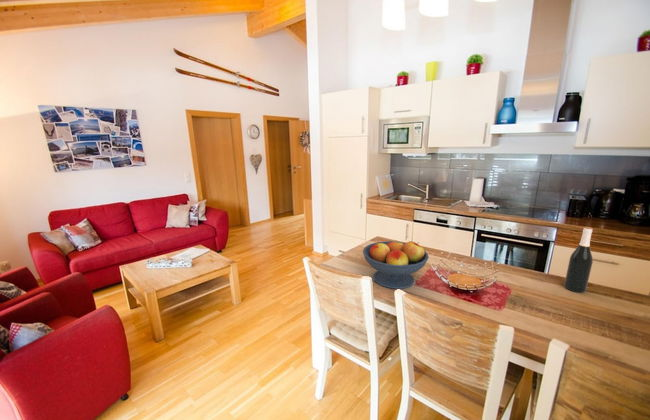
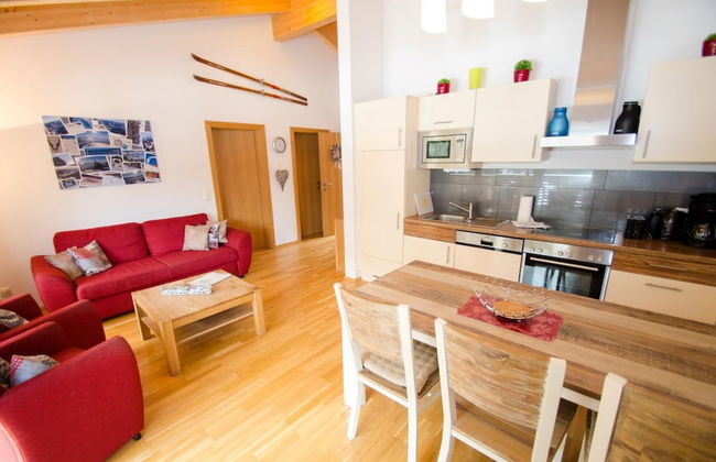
- wine bottle [563,226,594,294]
- fruit bowl [362,240,430,290]
